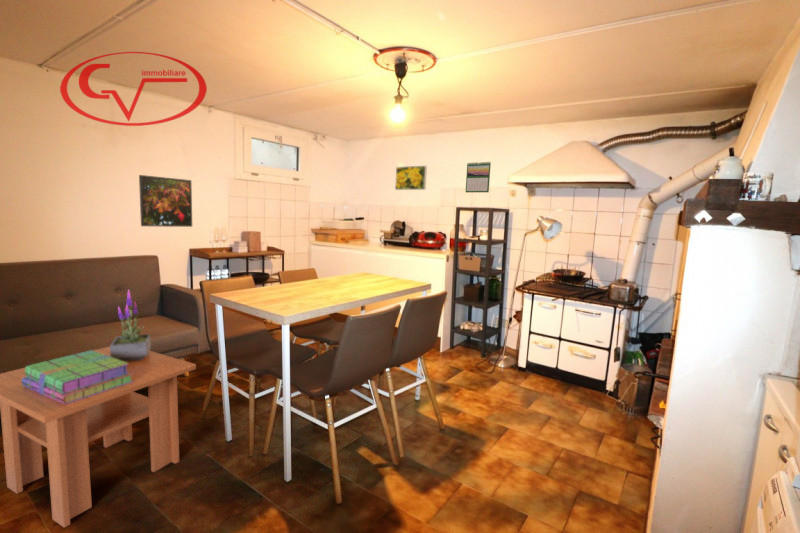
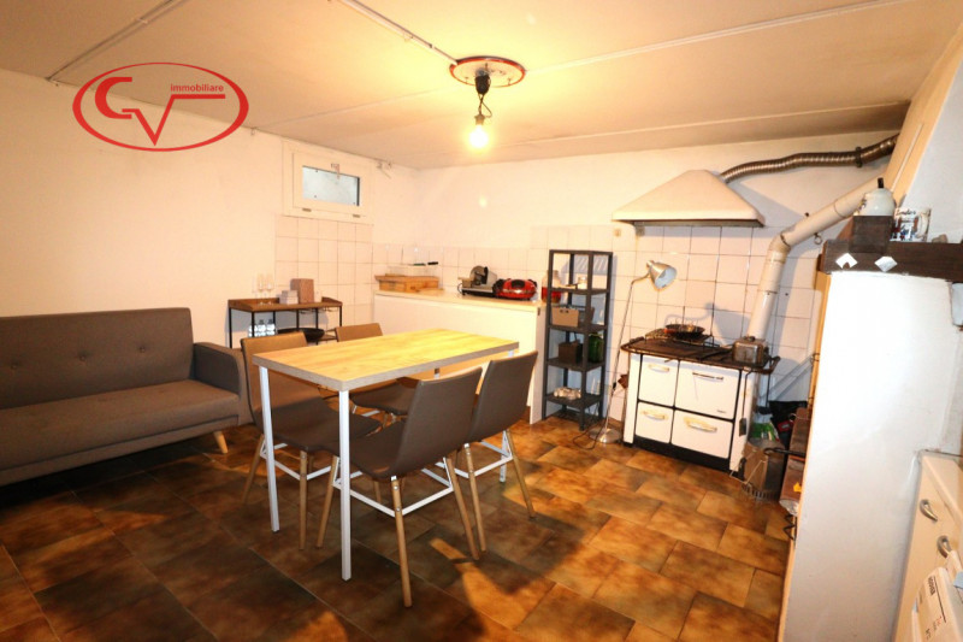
- calendar [465,161,492,193]
- potted plant [109,290,152,361]
- coffee table [0,346,197,529]
- stack of books [22,349,133,405]
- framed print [394,165,428,191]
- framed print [138,174,193,228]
